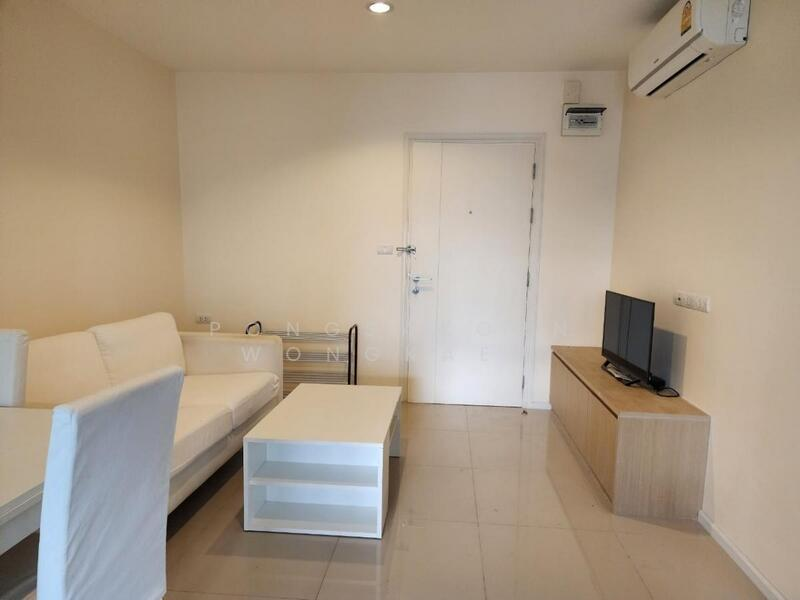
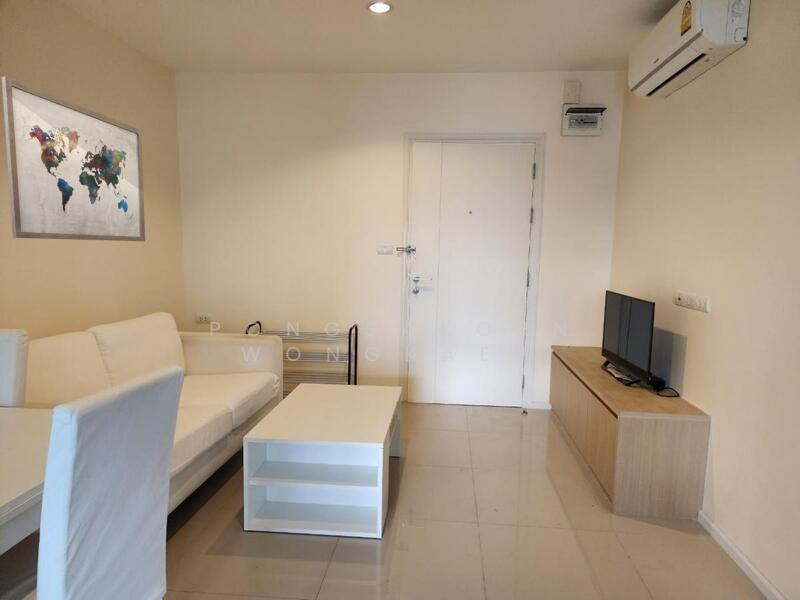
+ wall art [1,76,146,242]
